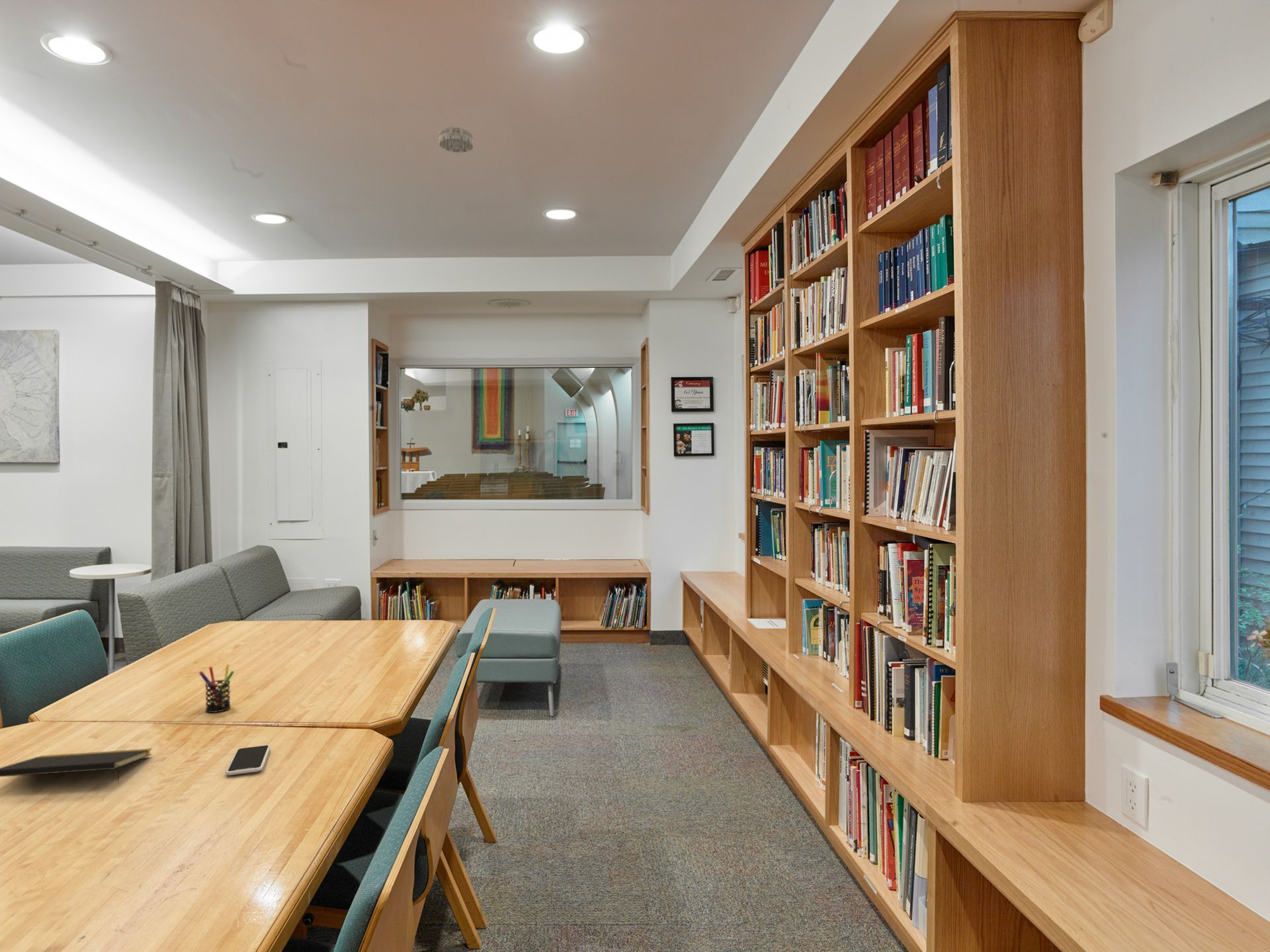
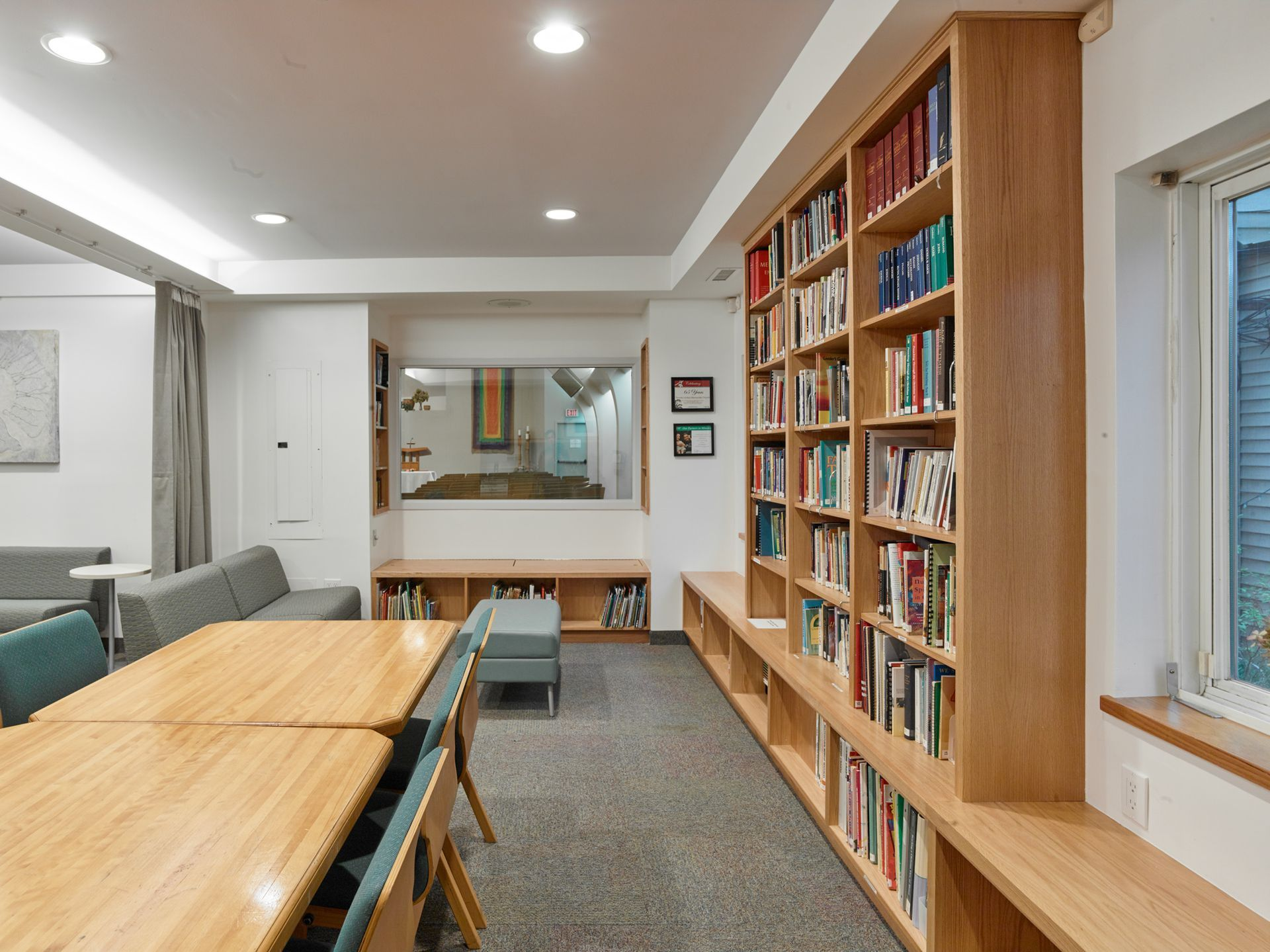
- smoke detector [439,126,474,153]
- smartphone [225,744,271,776]
- notepad [0,748,153,784]
- pen holder [198,664,235,713]
